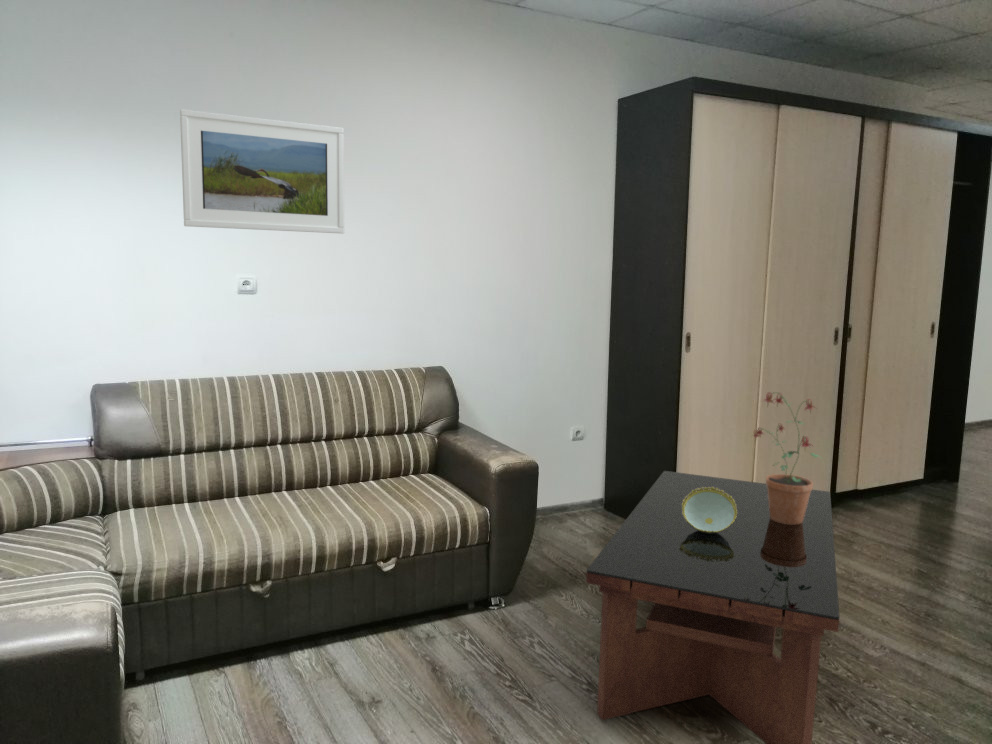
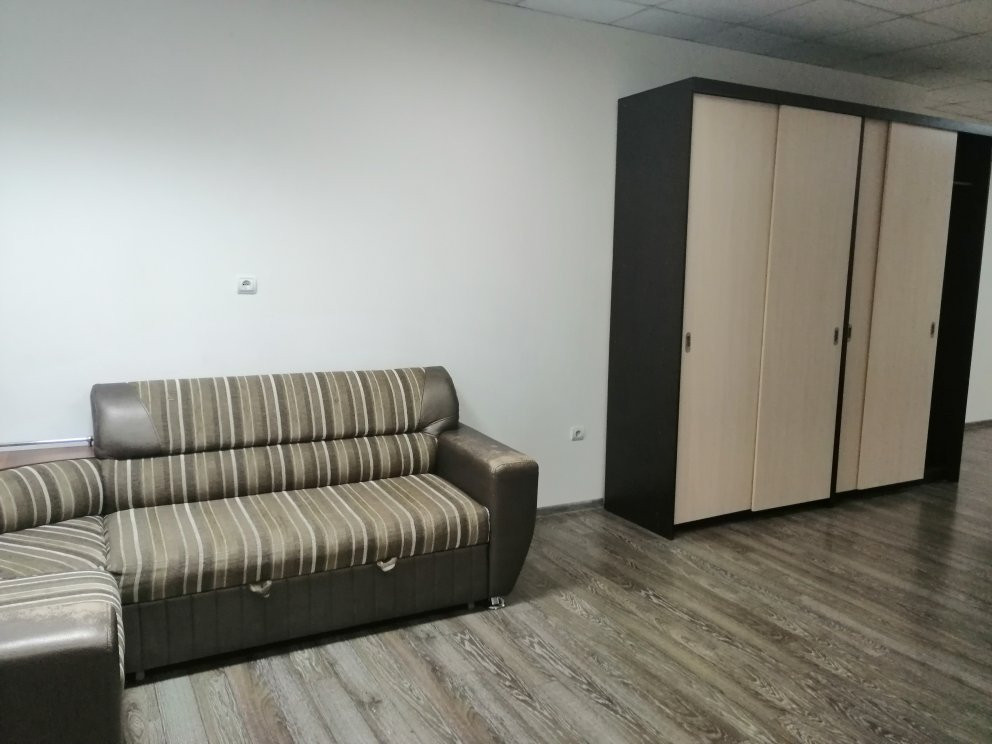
- potted plant [751,391,822,525]
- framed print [179,108,345,234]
- decorative bowl [682,487,737,533]
- coffee table [585,470,841,744]
